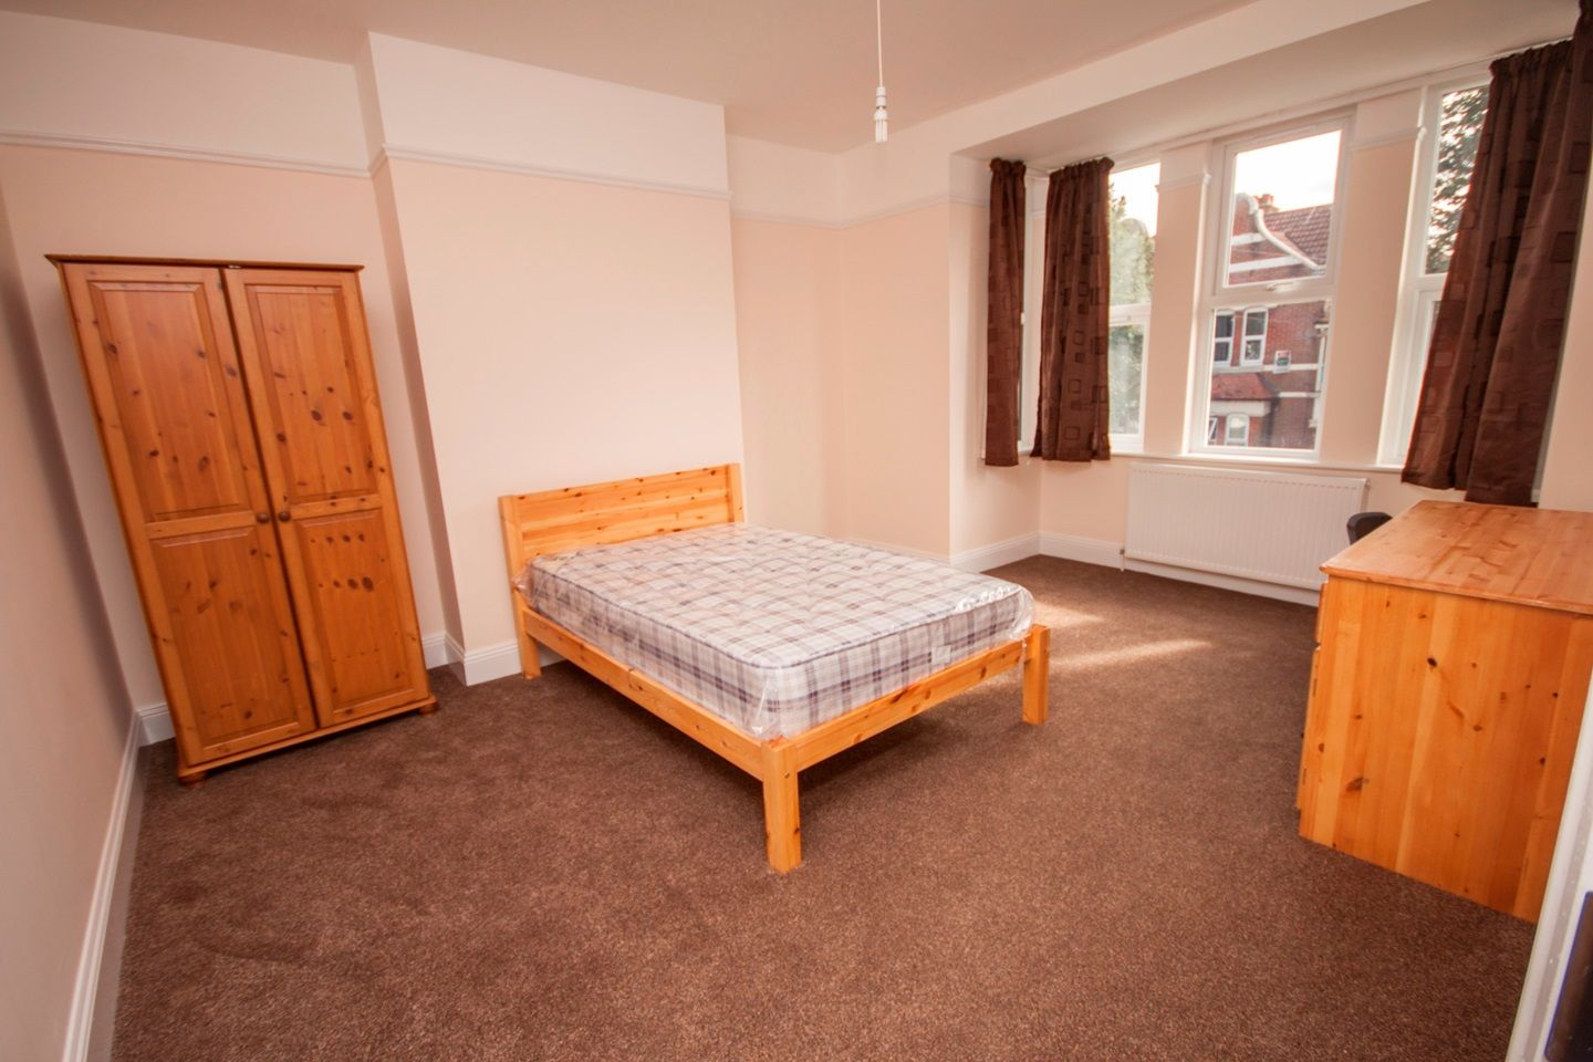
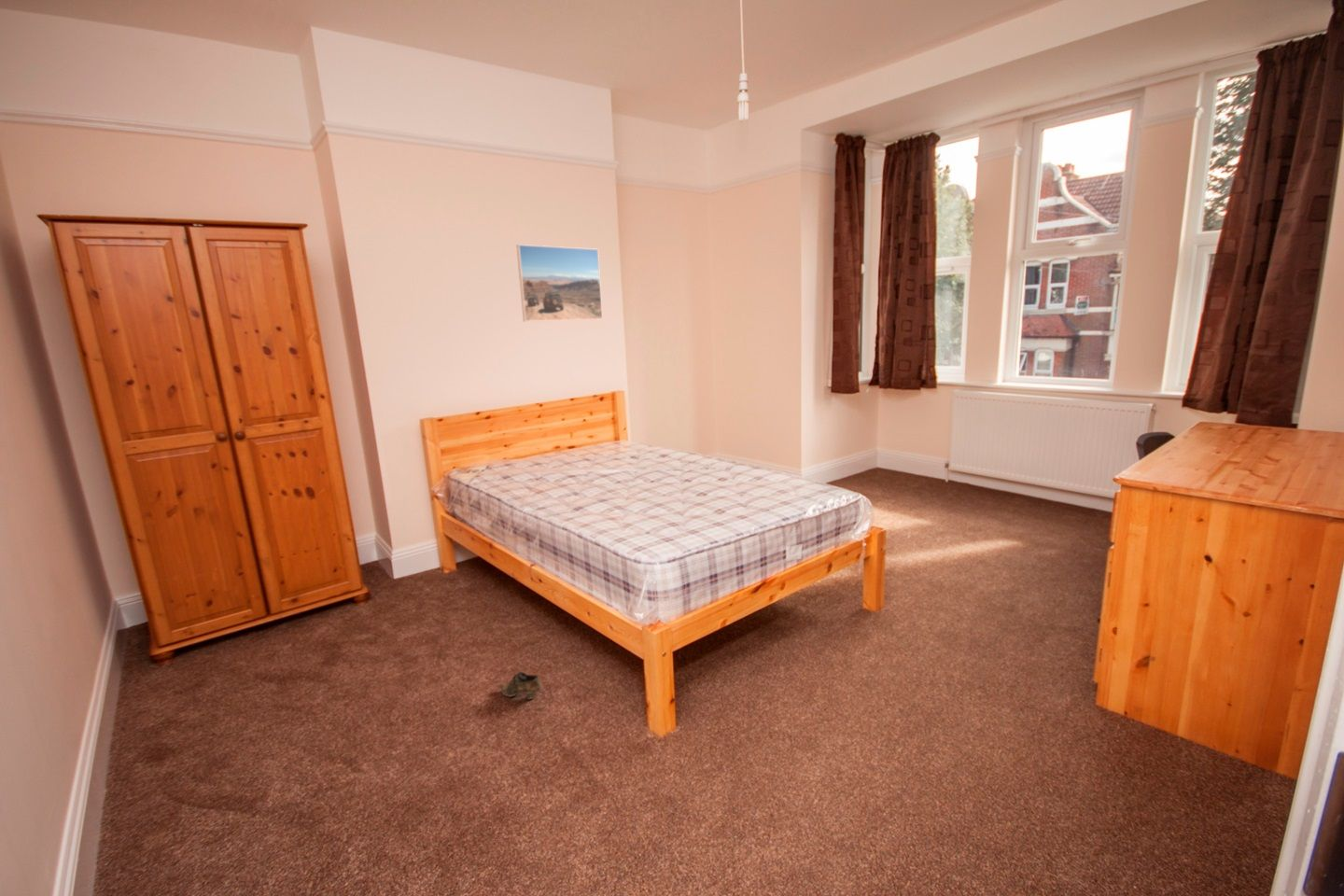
+ shoe [497,671,542,701]
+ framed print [515,244,604,322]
